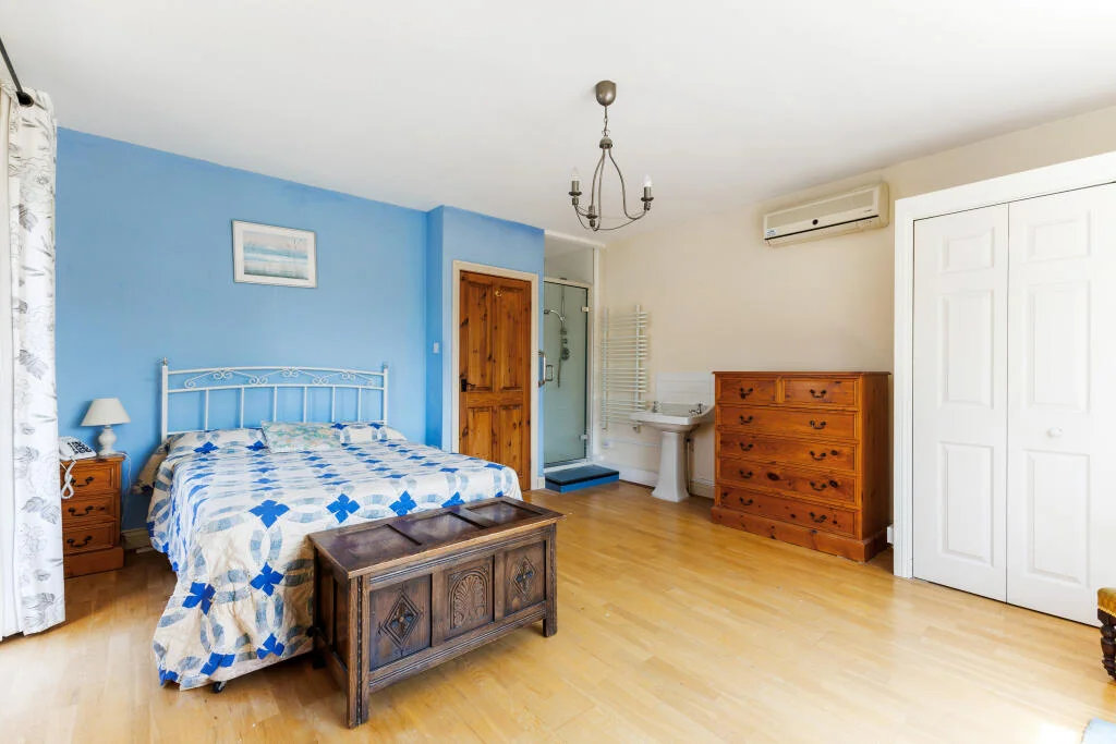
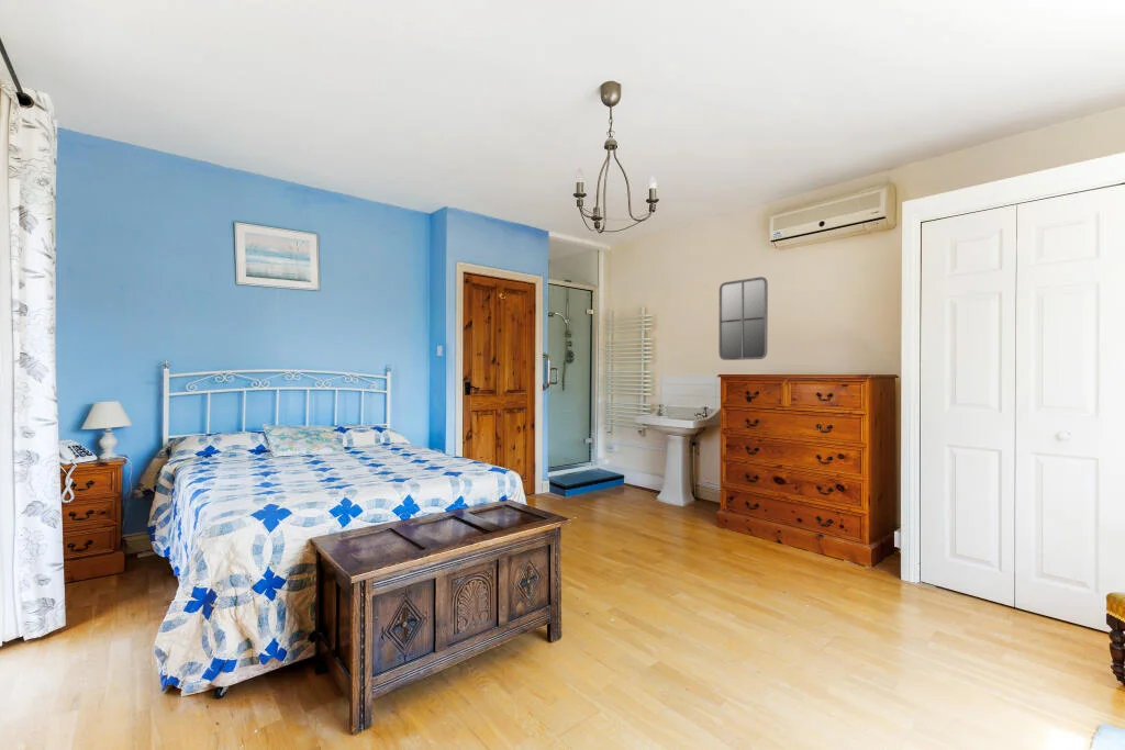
+ home mirror [717,276,769,361]
